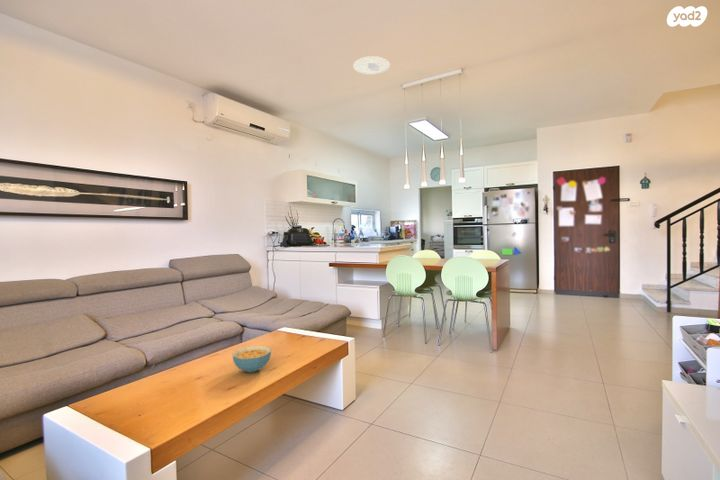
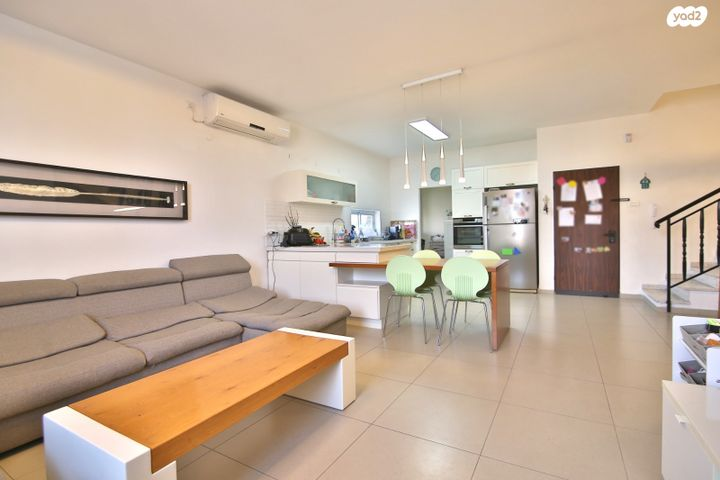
- recessed light [352,55,391,76]
- cereal bowl [232,345,272,373]
